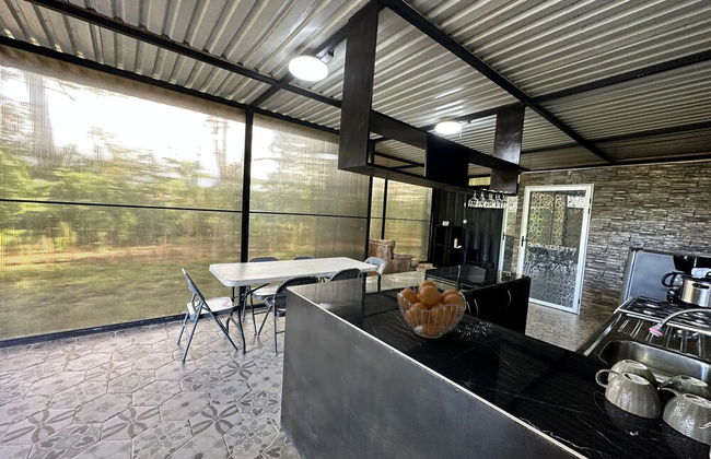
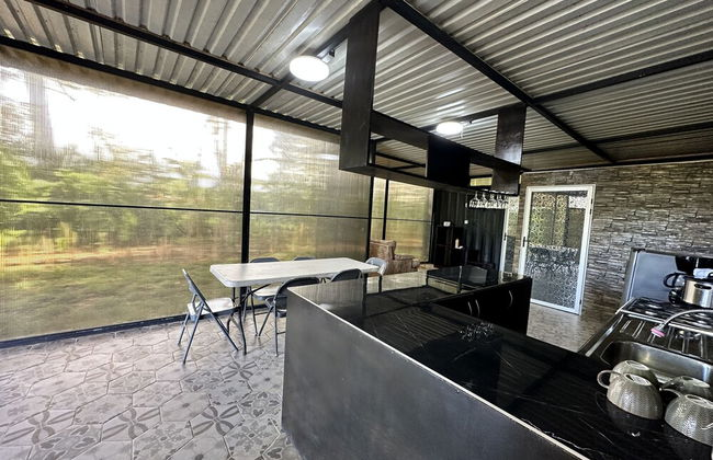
- fruit basket [396,280,467,340]
